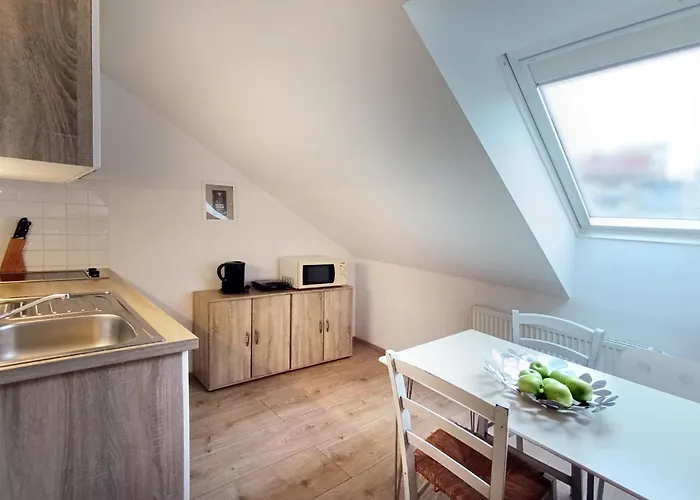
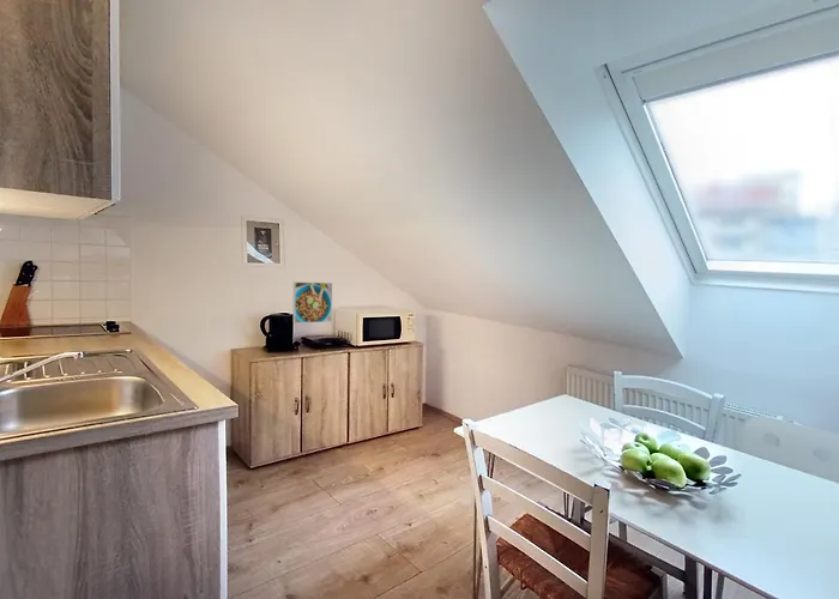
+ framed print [292,280,333,325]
